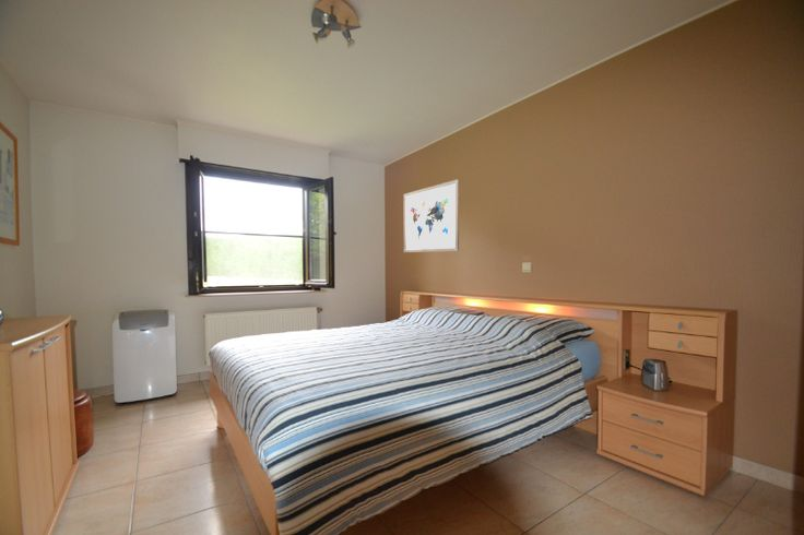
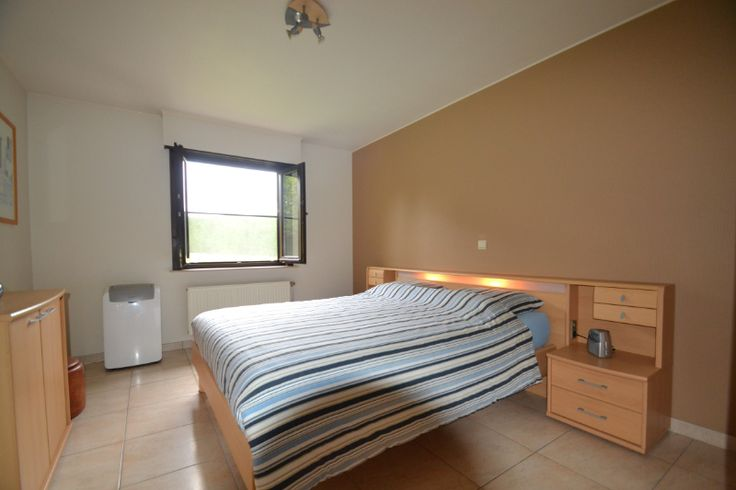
- wall art [403,178,460,253]
